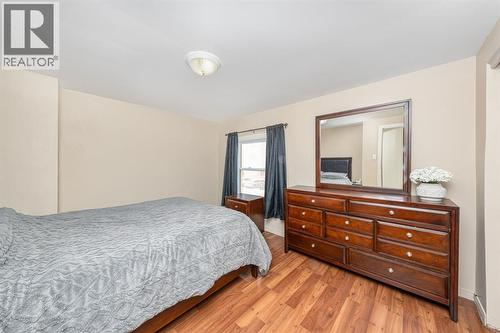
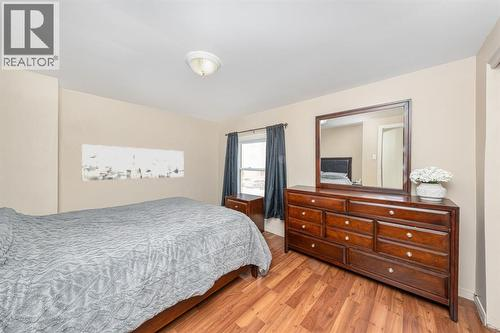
+ wall art [81,144,185,182]
